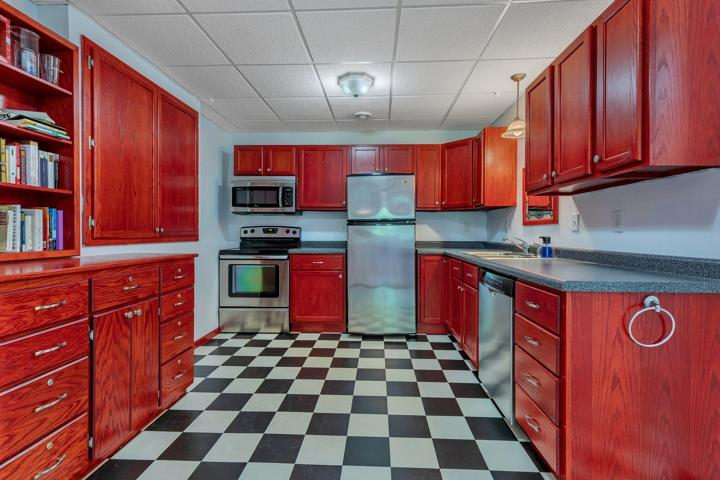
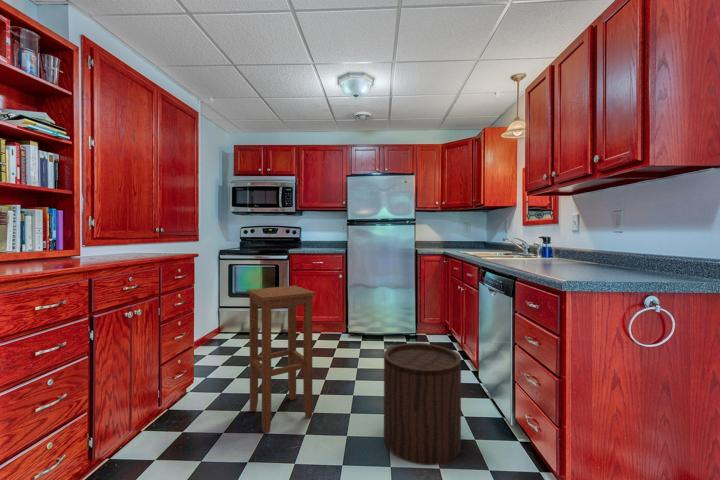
+ stool [383,342,462,466]
+ stool [246,285,317,434]
